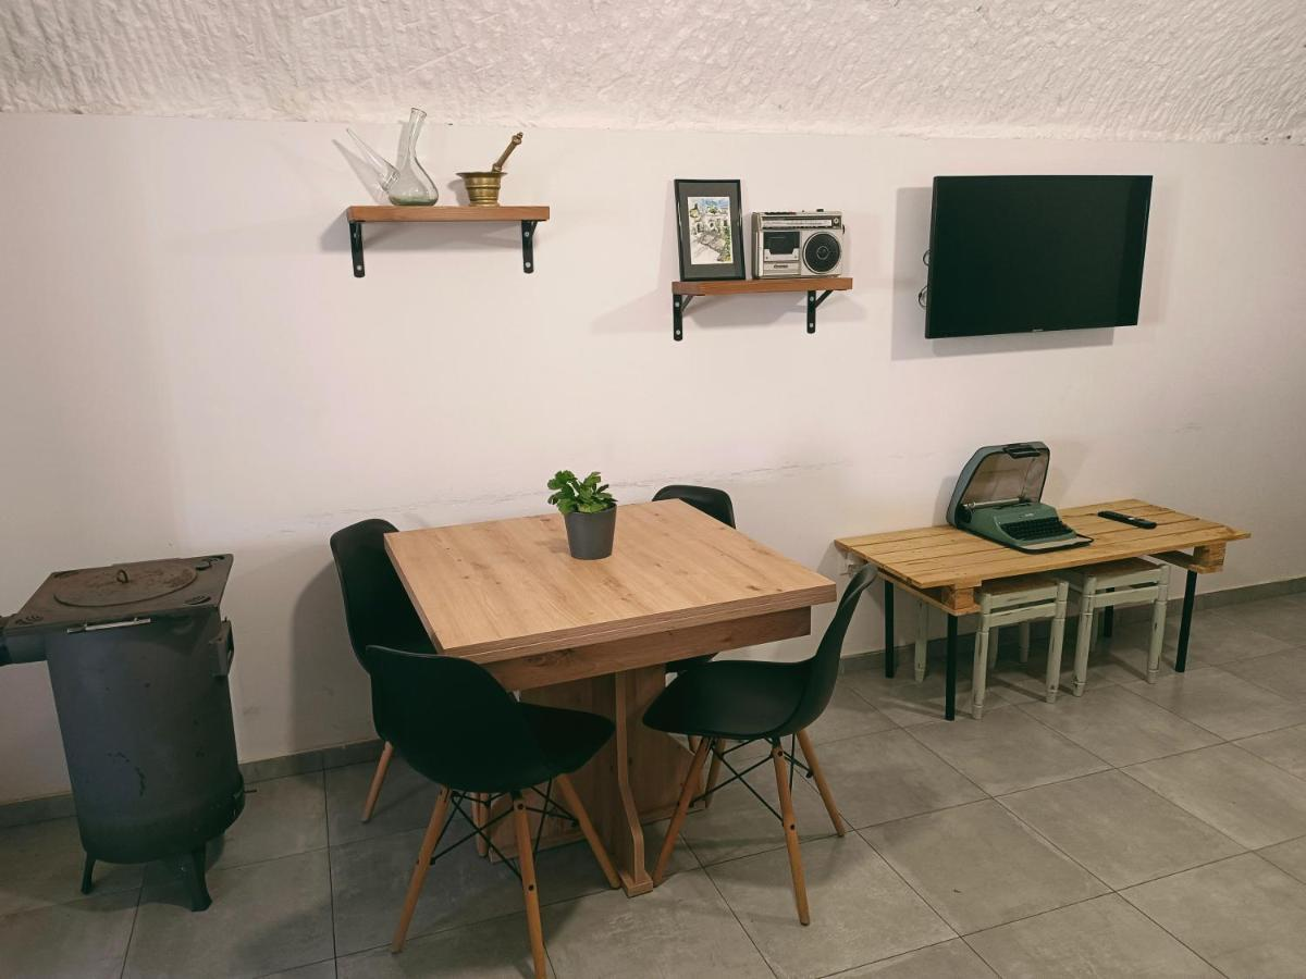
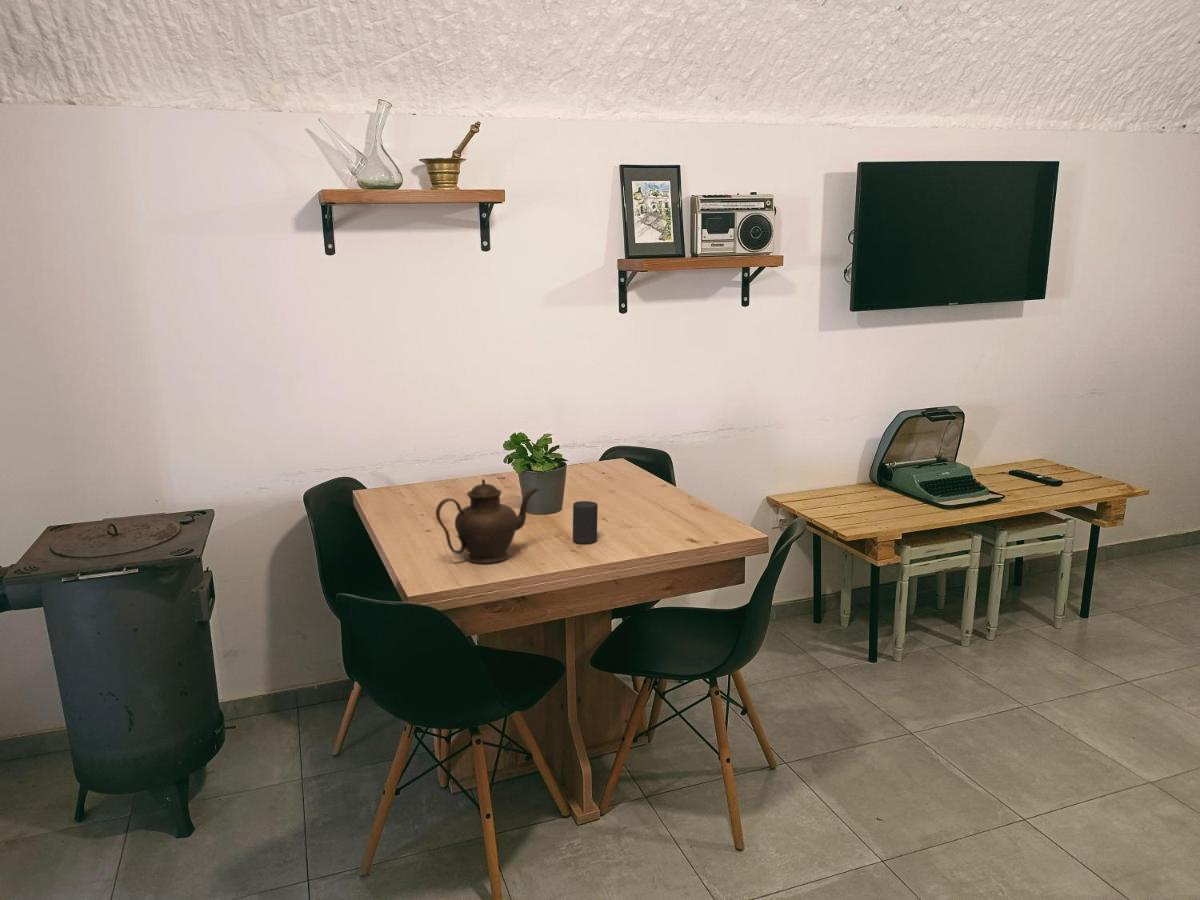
+ cup [572,500,599,544]
+ teapot [435,478,541,564]
